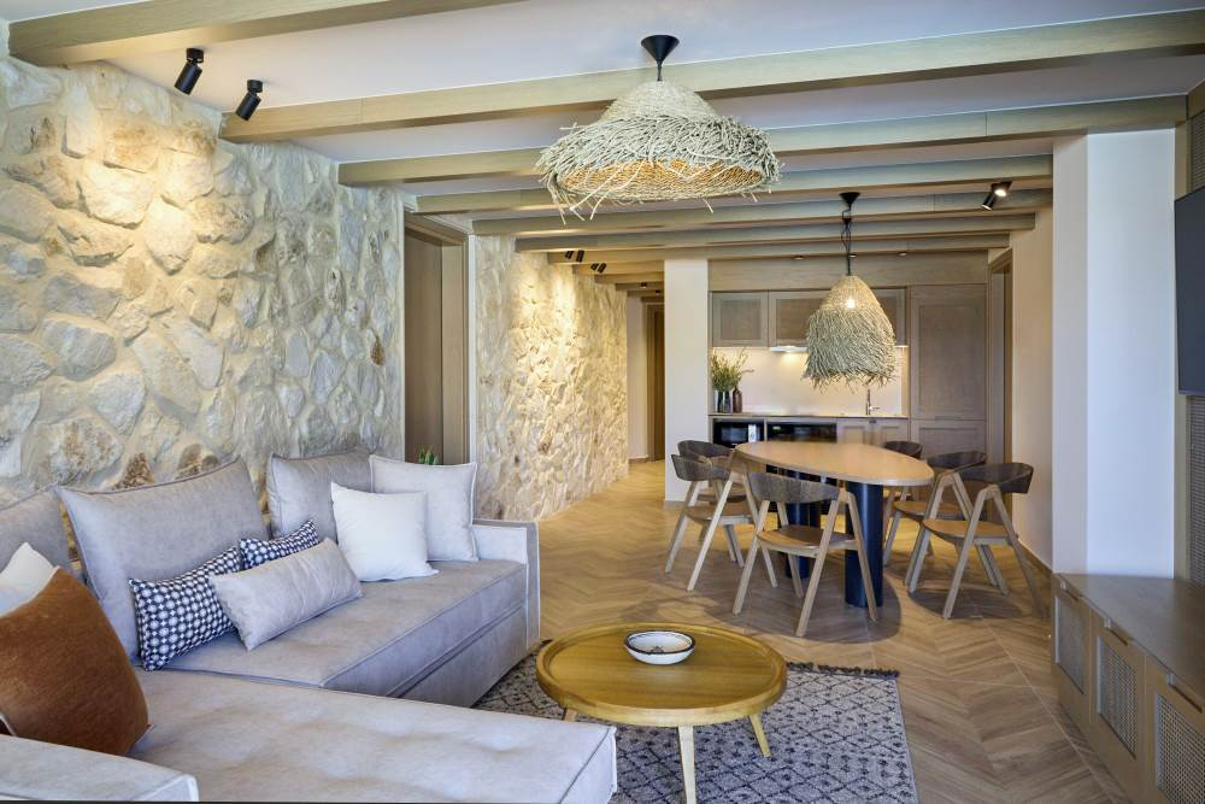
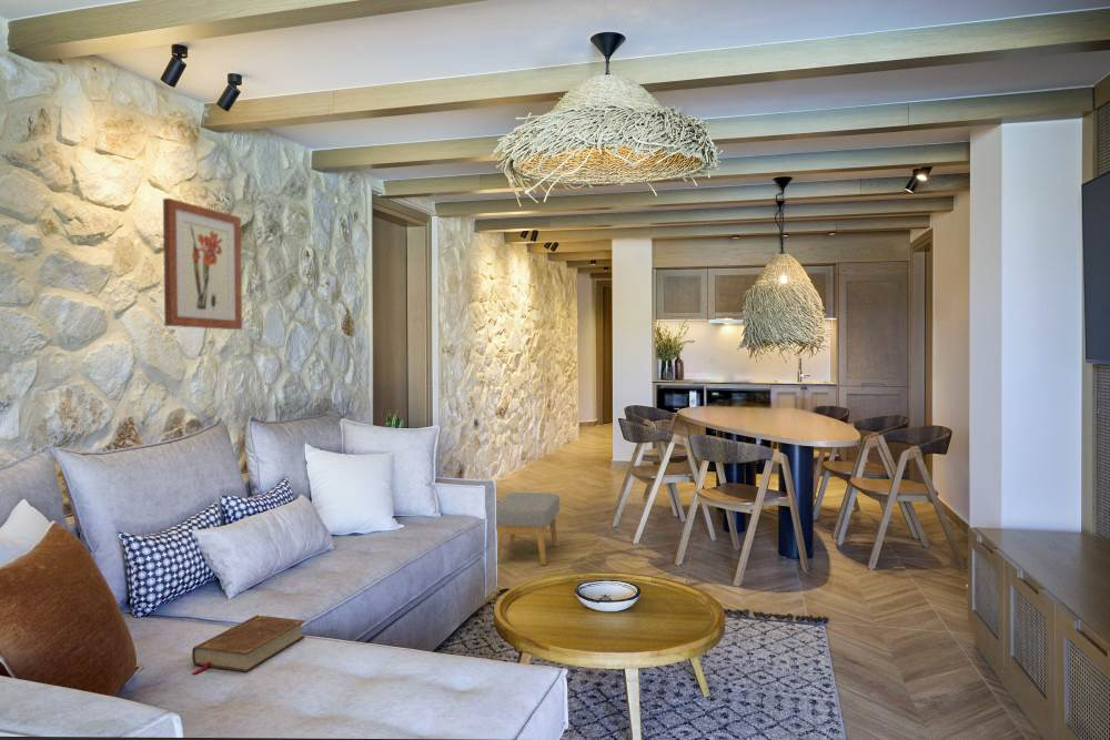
+ wall art [162,197,243,331]
+ book [191,615,306,676]
+ footstool [495,491,561,566]
